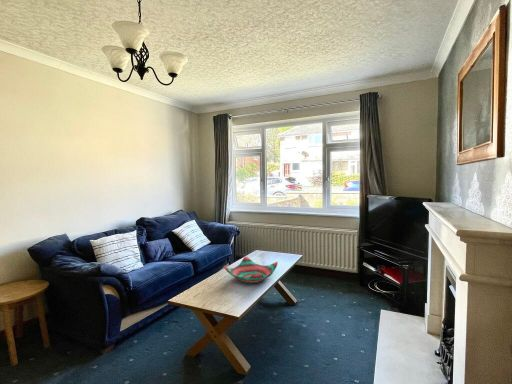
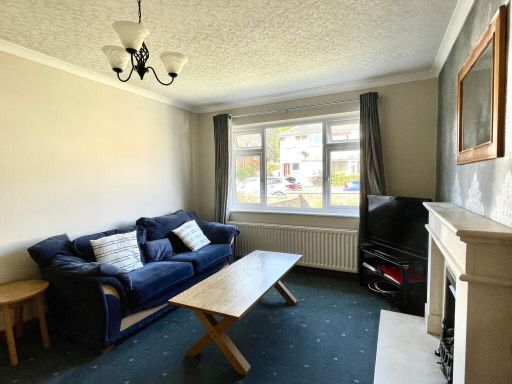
- decorative bowl [223,256,278,285]
